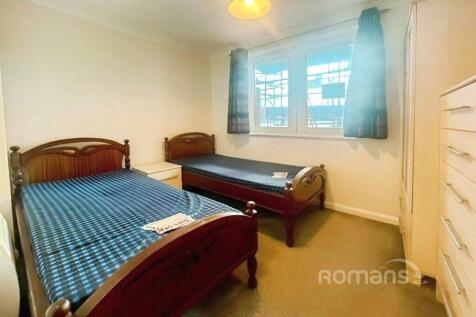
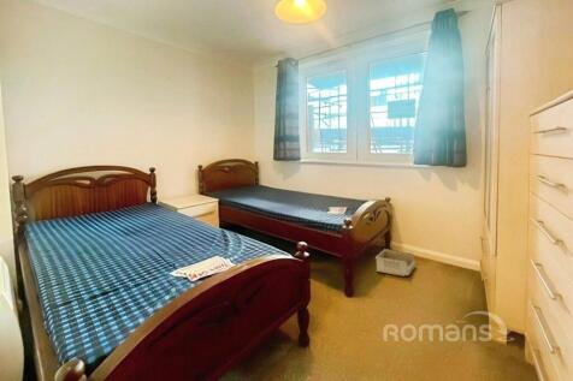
+ storage bin [374,248,417,278]
